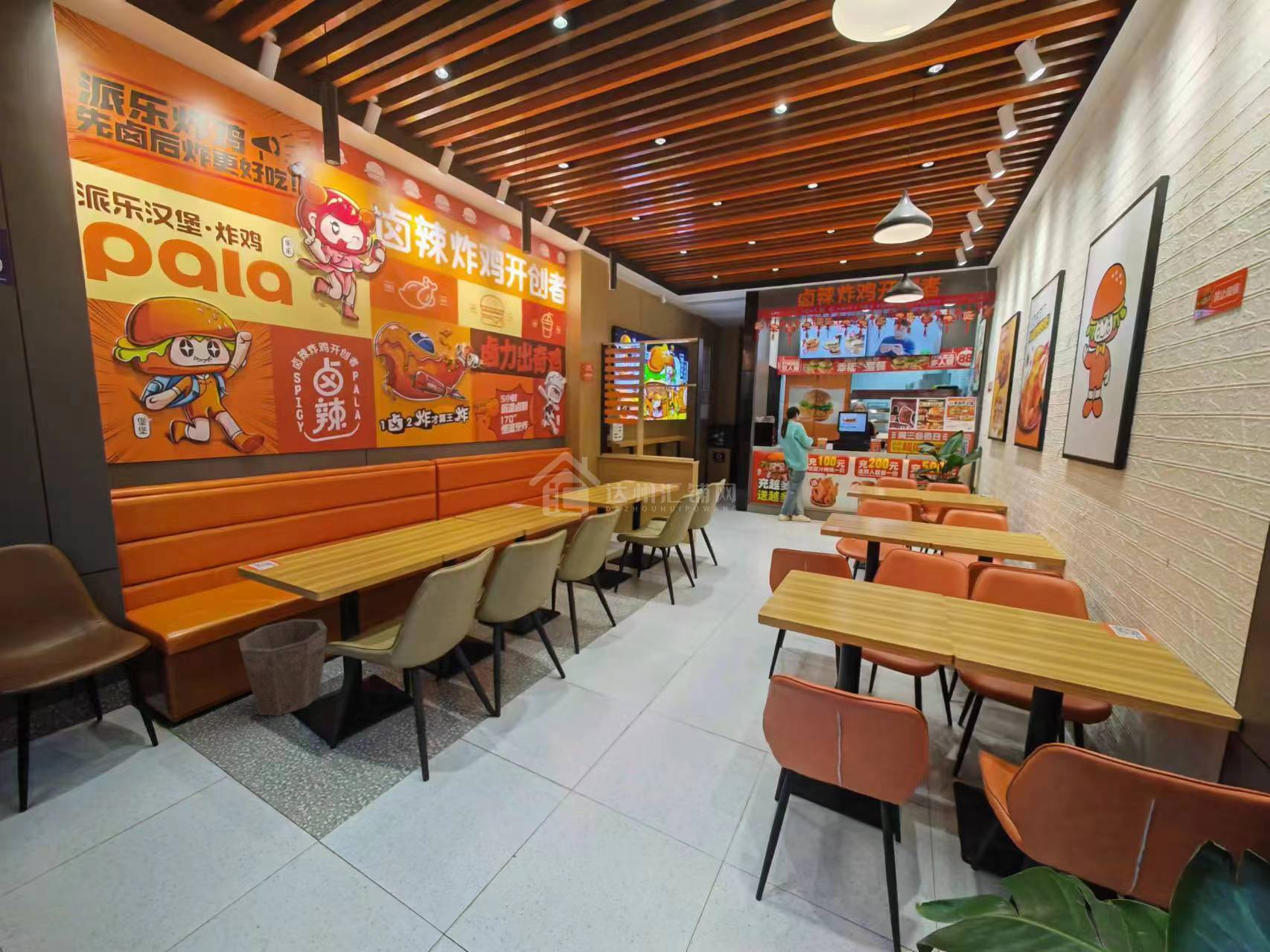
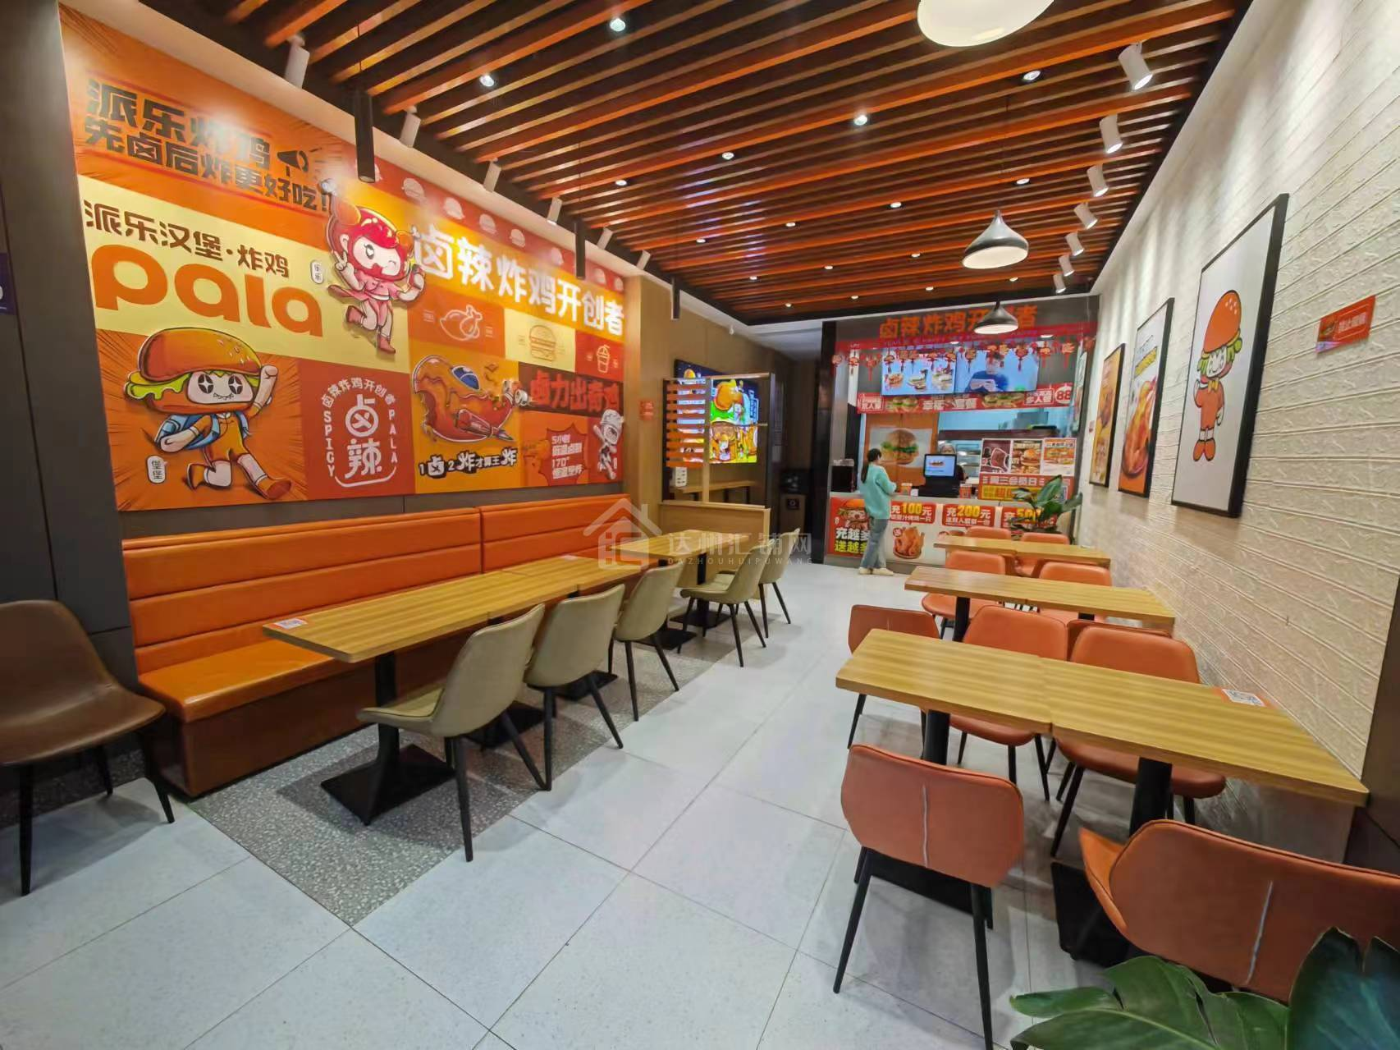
- waste bin [237,618,328,717]
